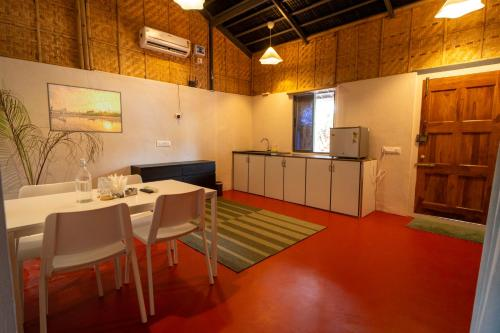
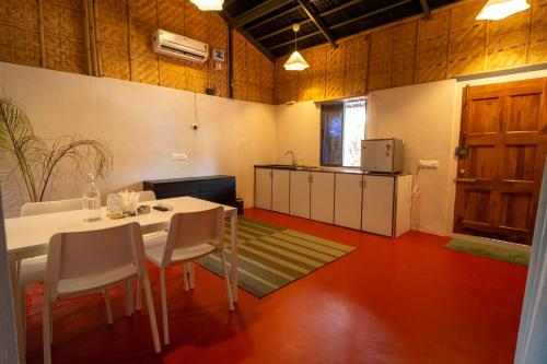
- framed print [46,82,124,134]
